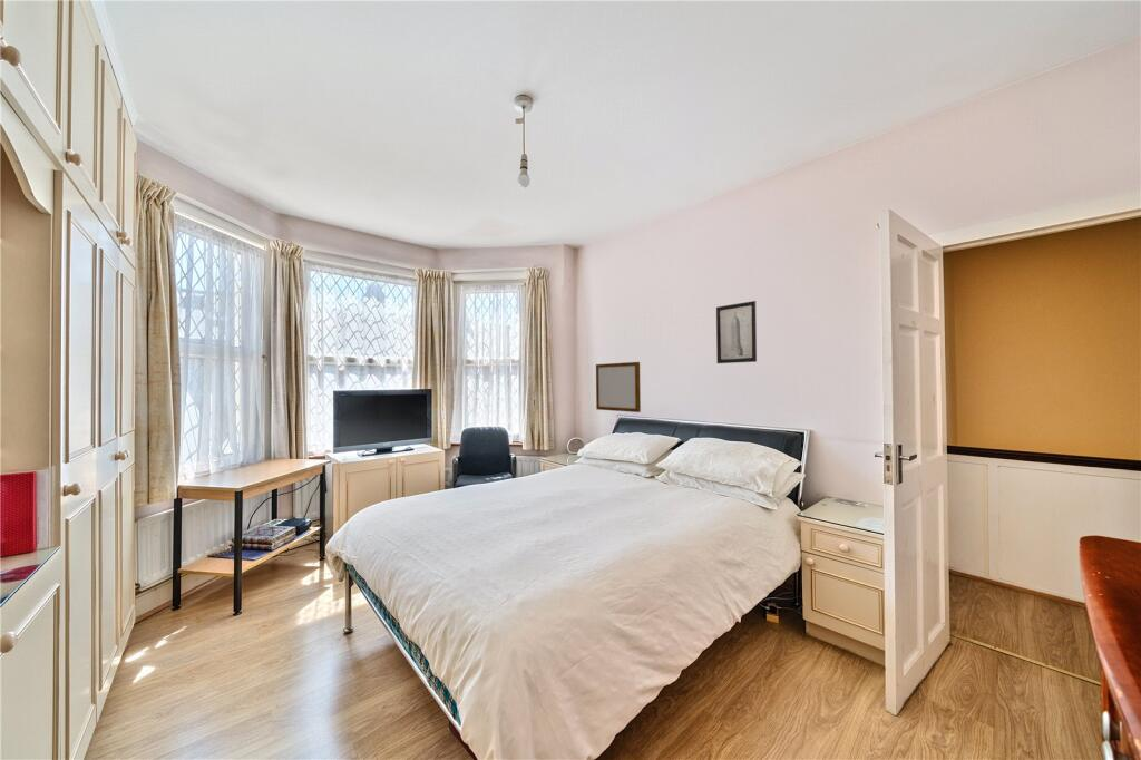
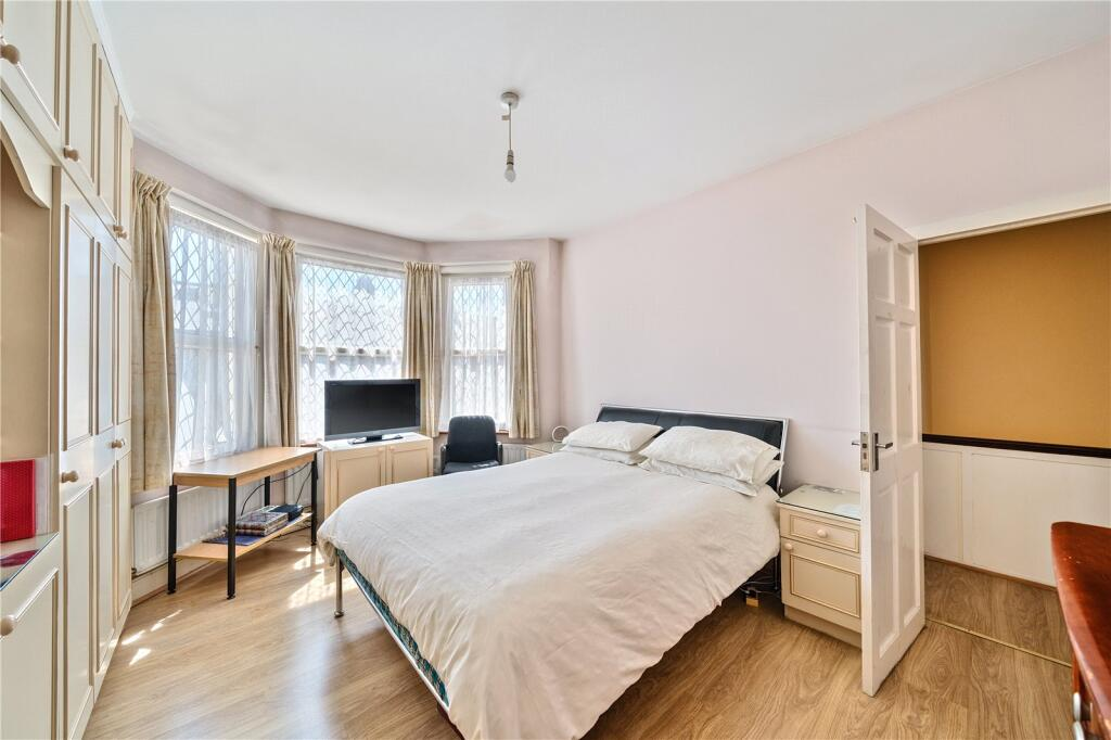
- writing board [595,361,642,413]
- wall art [715,300,758,364]
